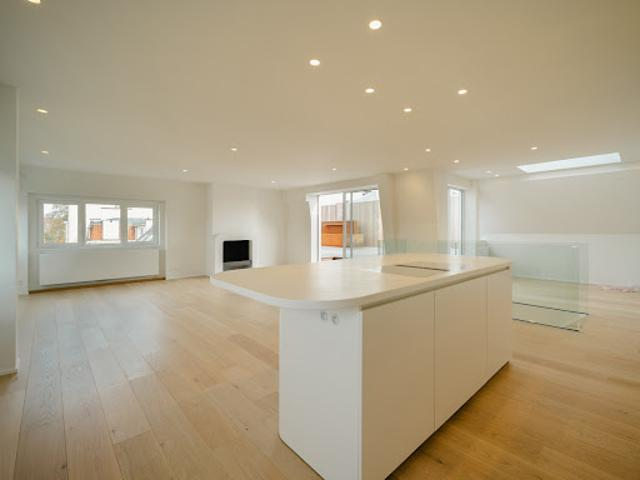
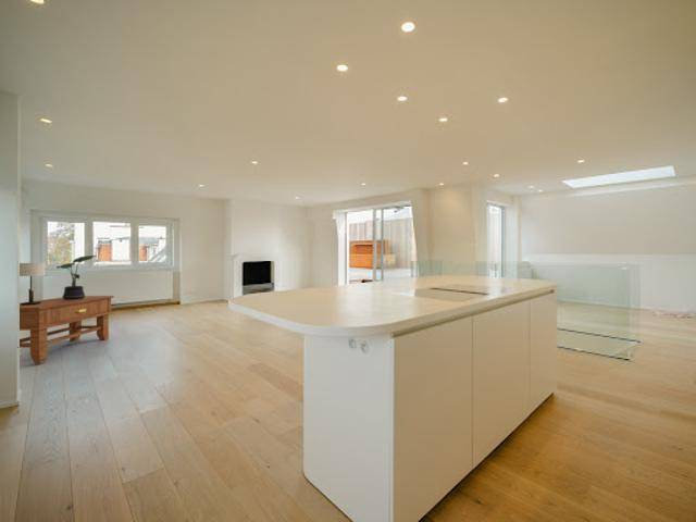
+ side table [18,295,115,364]
+ table lamp [18,262,47,306]
+ potted plant [55,254,98,300]
